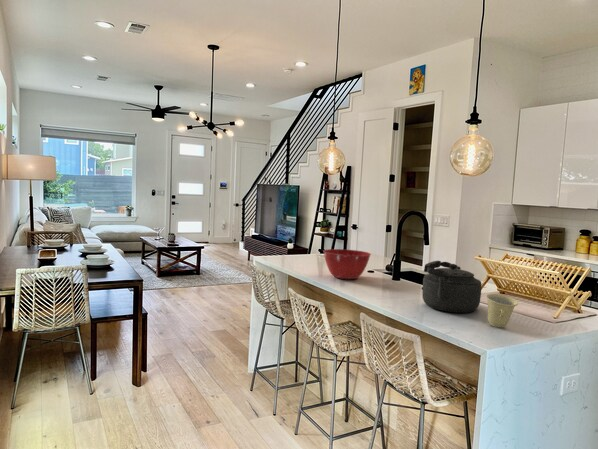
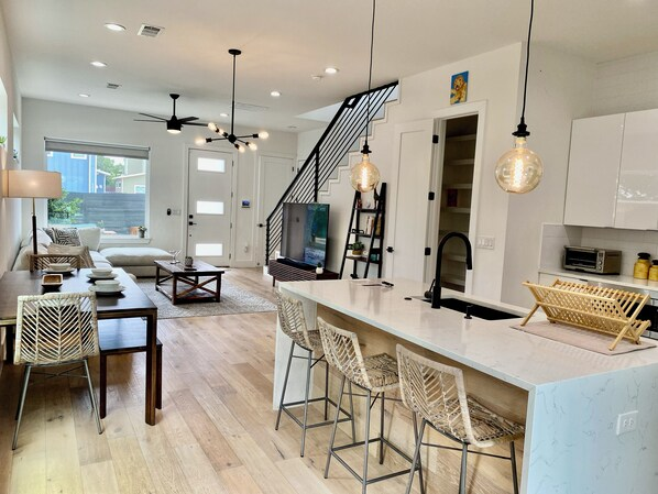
- mixing bowl [322,248,372,280]
- cup [485,293,519,329]
- kettle [421,260,483,314]
